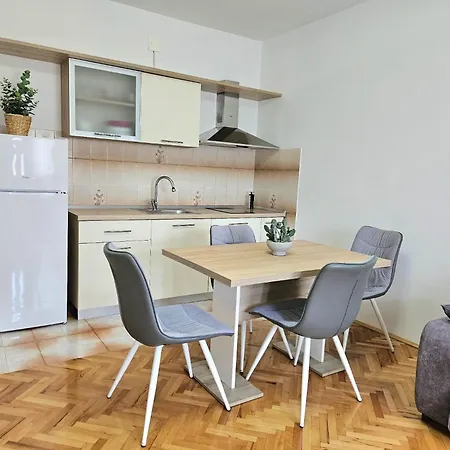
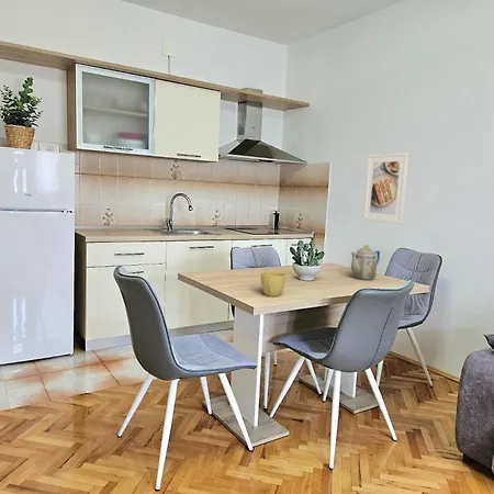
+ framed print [362,151,411,225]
+ teapot [350,244,381,281]
+ cup [260,271,287,297]
